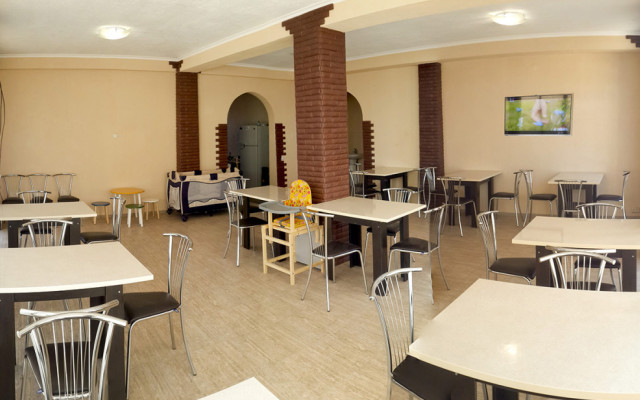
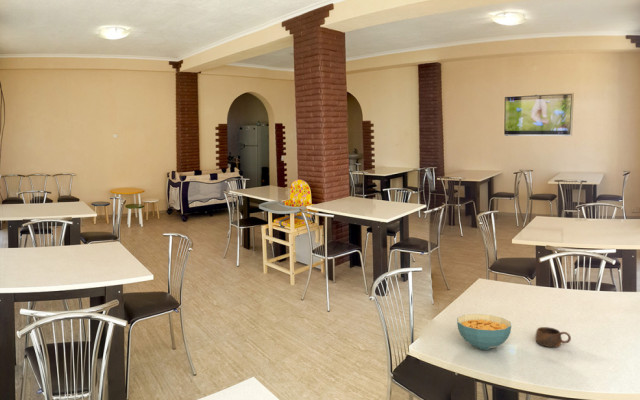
+ cup [534,326,572,348]
+ cereal bowl [456,313,512,351]
